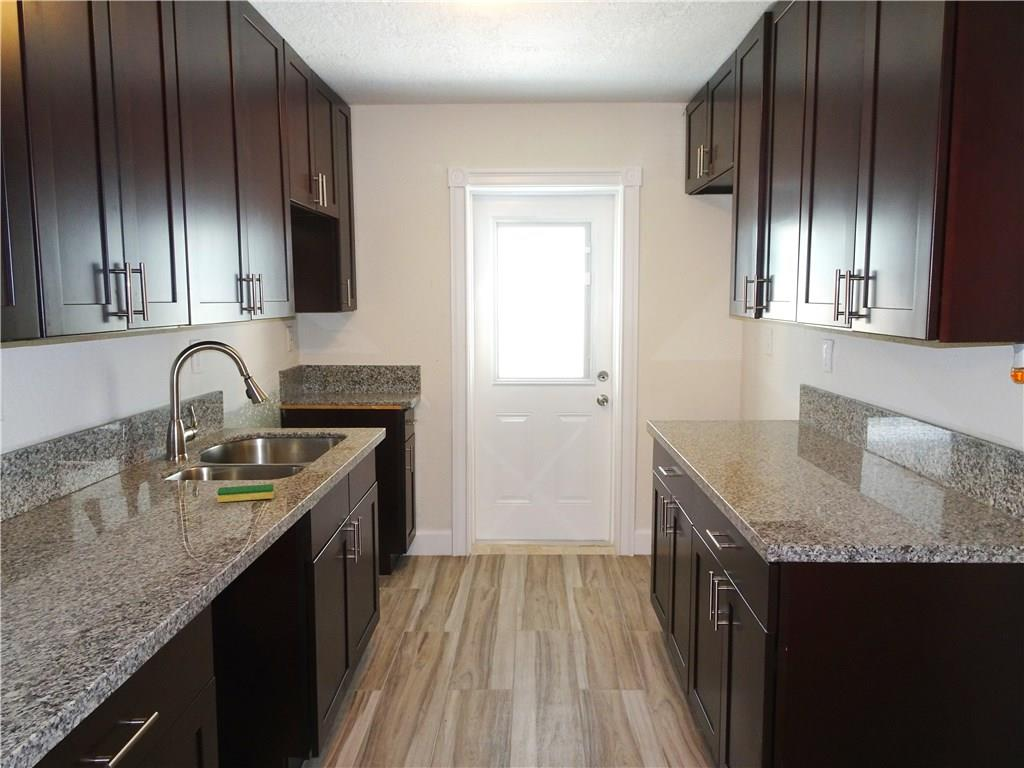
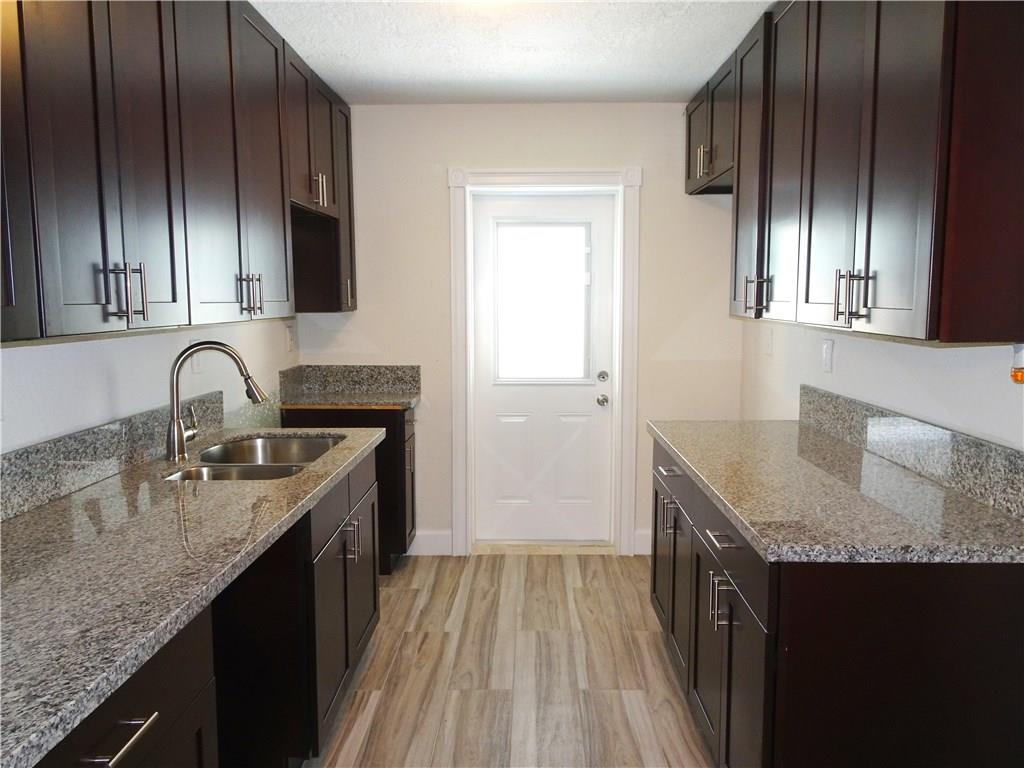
- dish sponge [216,483,275,503]
